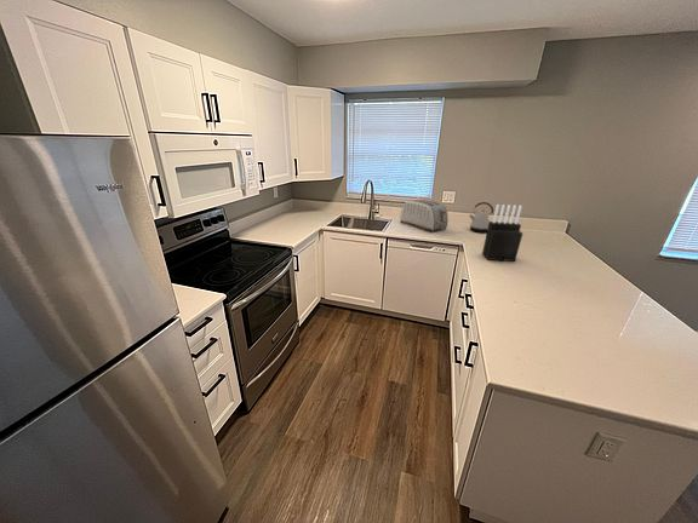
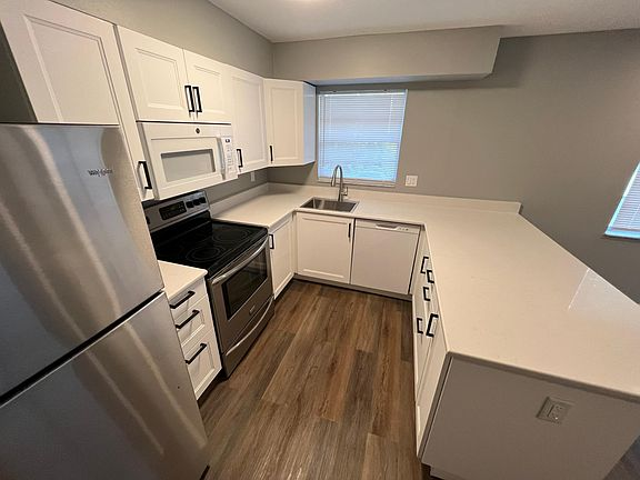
- kettle [468,201,494,234]
- toaster [399,199,450,234]
- knife block [481,203,524,263]
